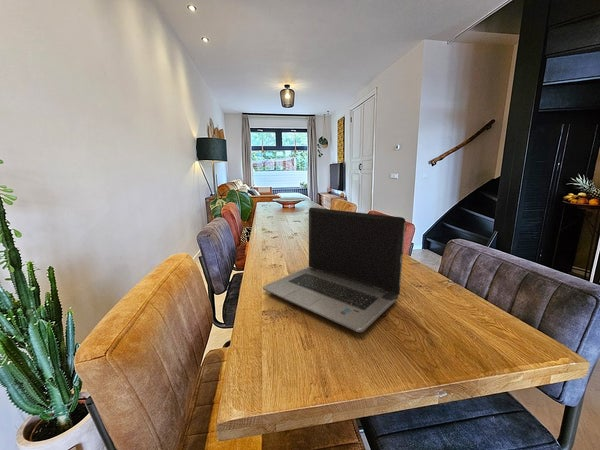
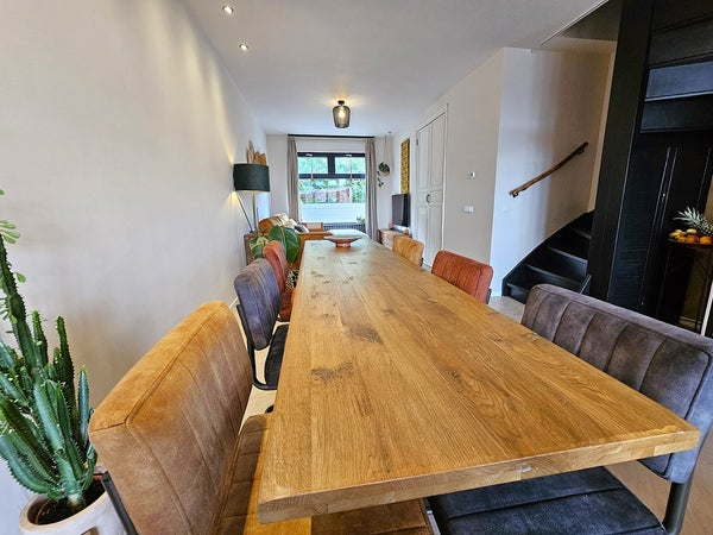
- laptop computer [262,206,407,333]
